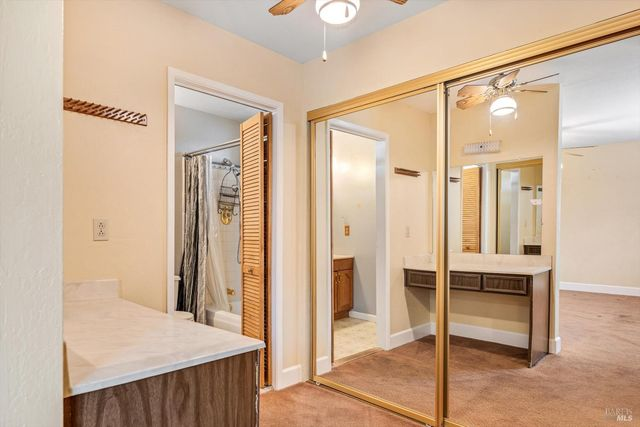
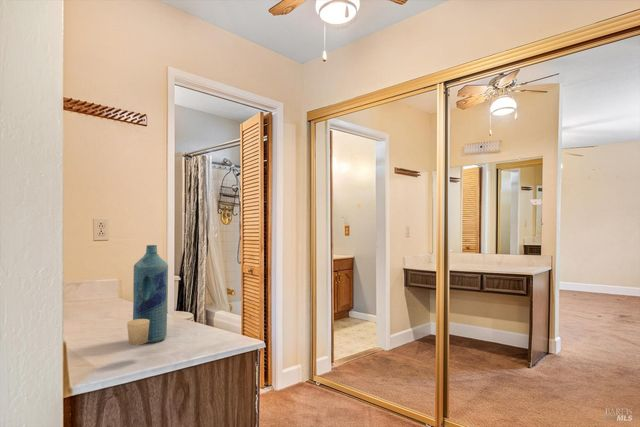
+ bottle [132,244,169,344]
+ candle [126,319,149,346]
